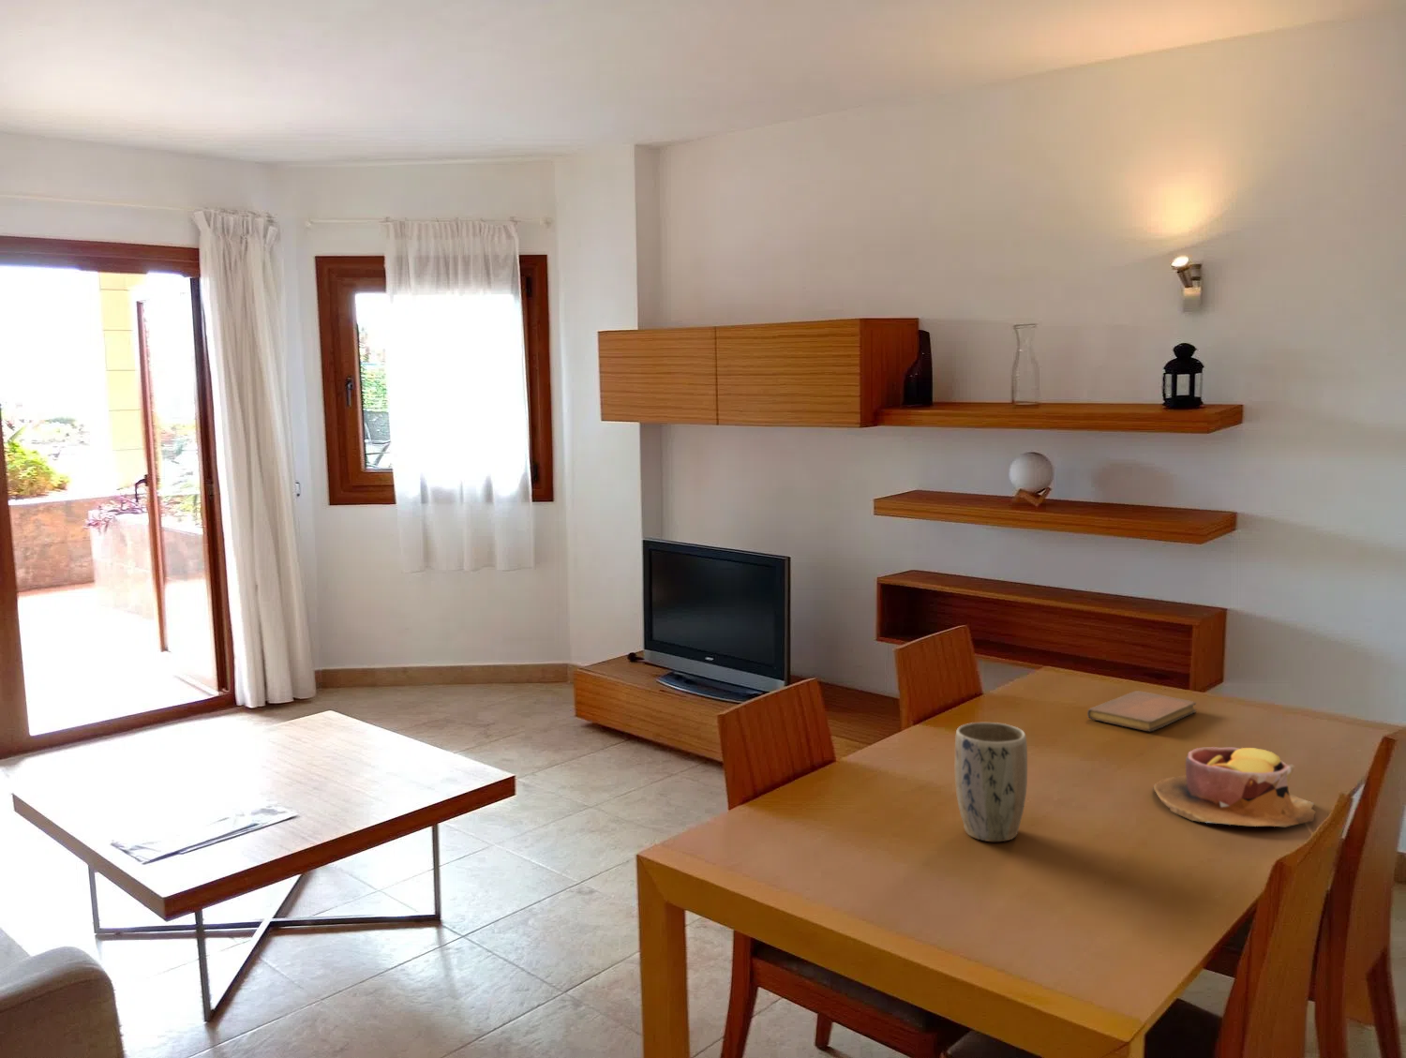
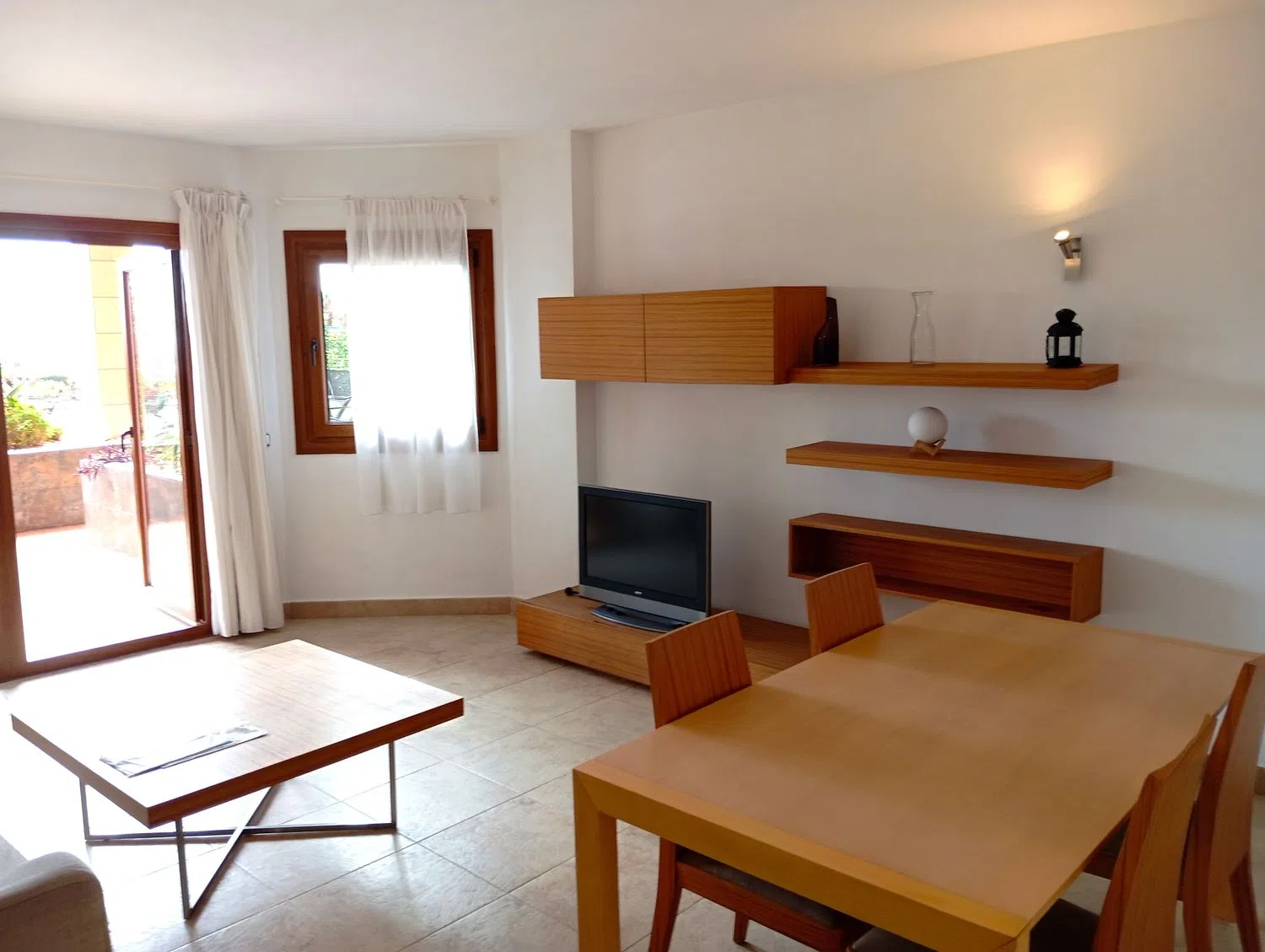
- plant pot [955,721,1028,842]
- bowl [1151,746,1317,828]
- notebook [1086,690,1197,732]
